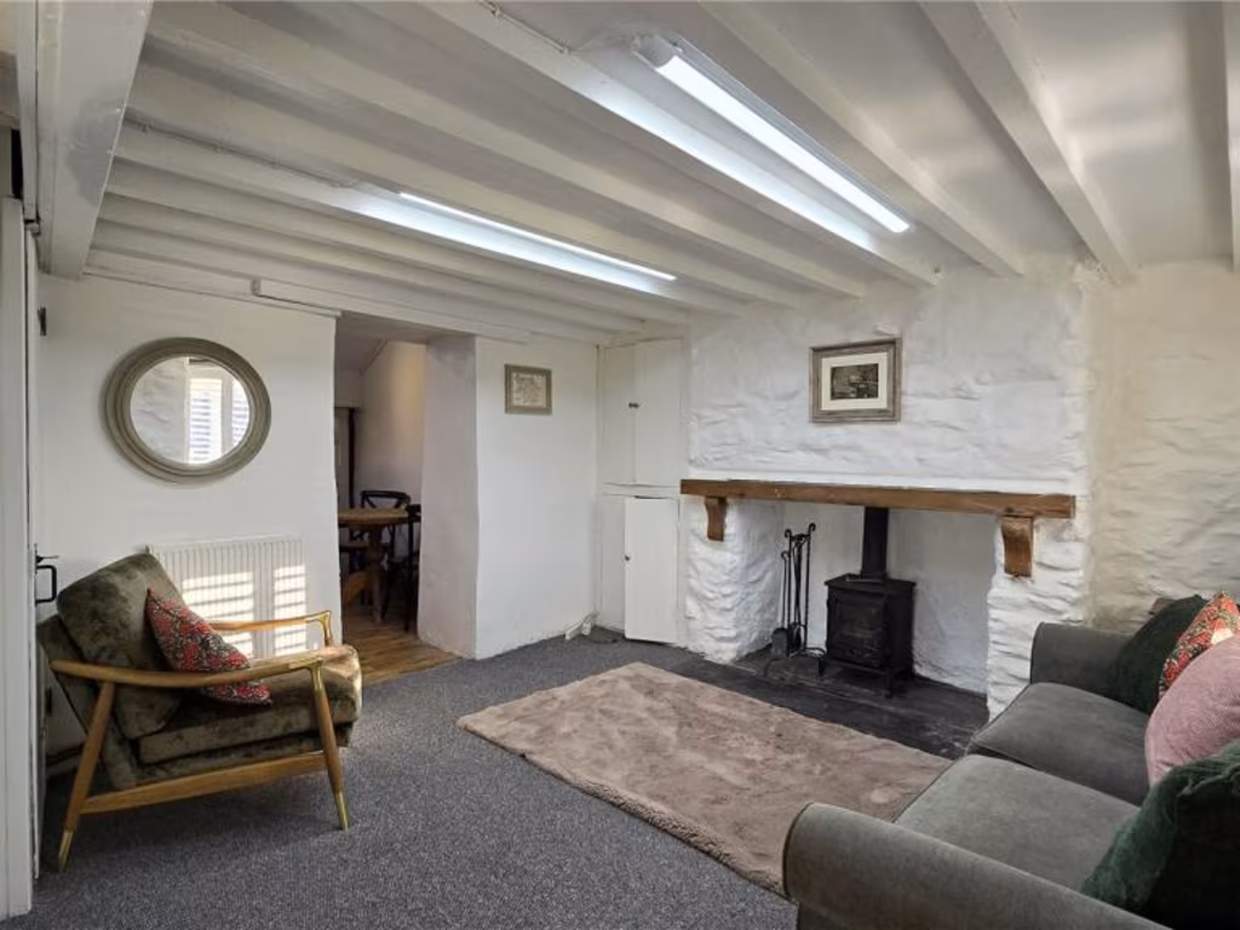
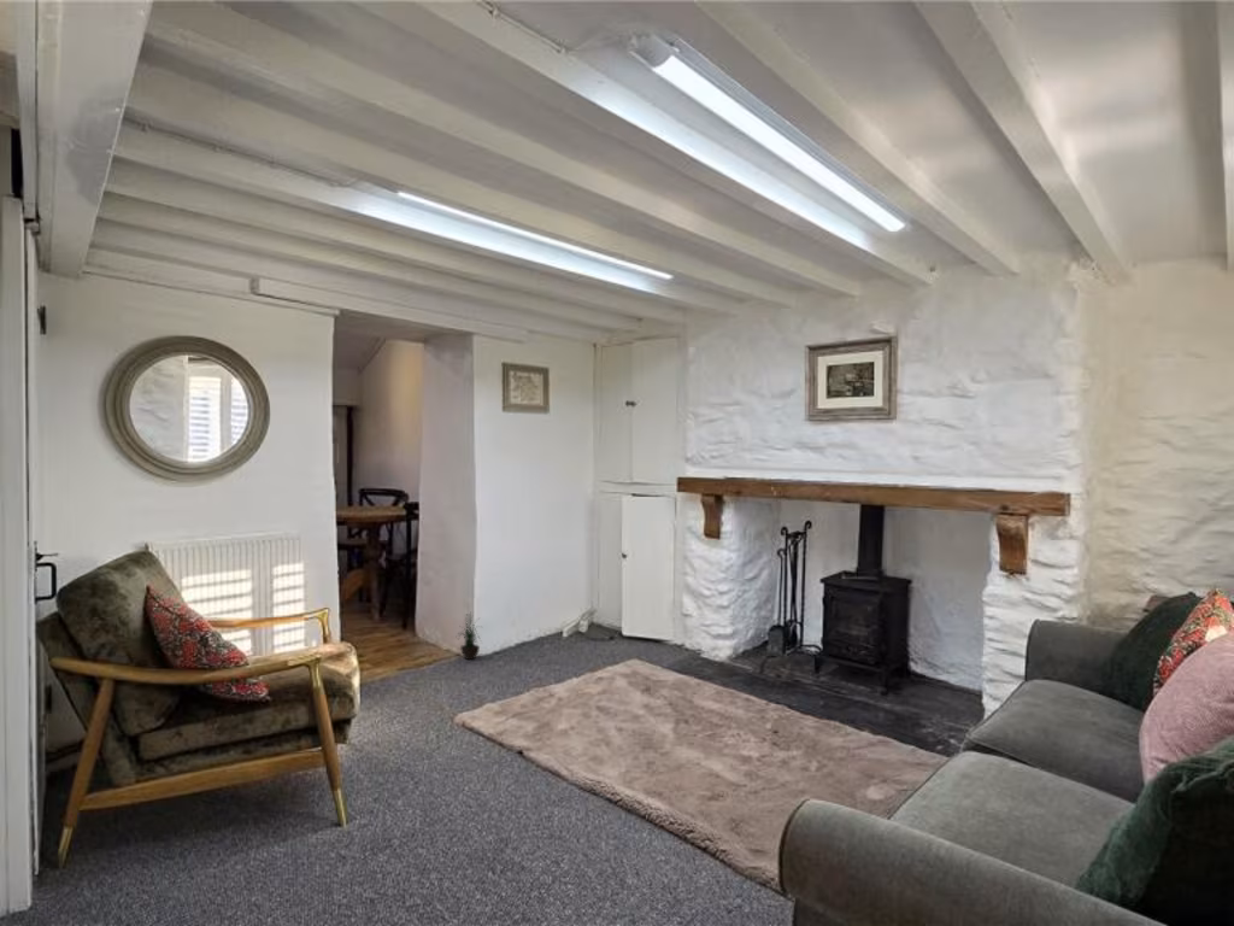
+ potted plant [456,613,483,661]
